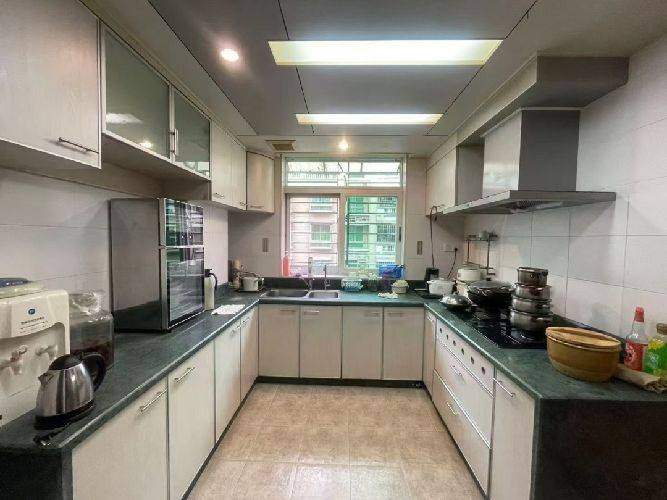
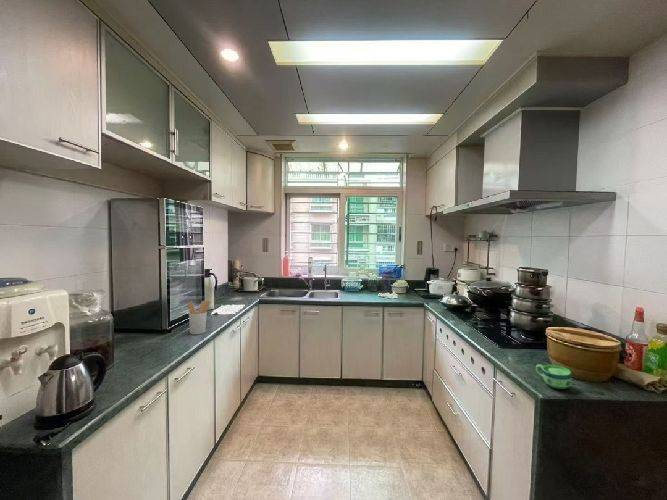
+ cup [535,363,572,390]
+ utensil holder [187,300,212,335]
